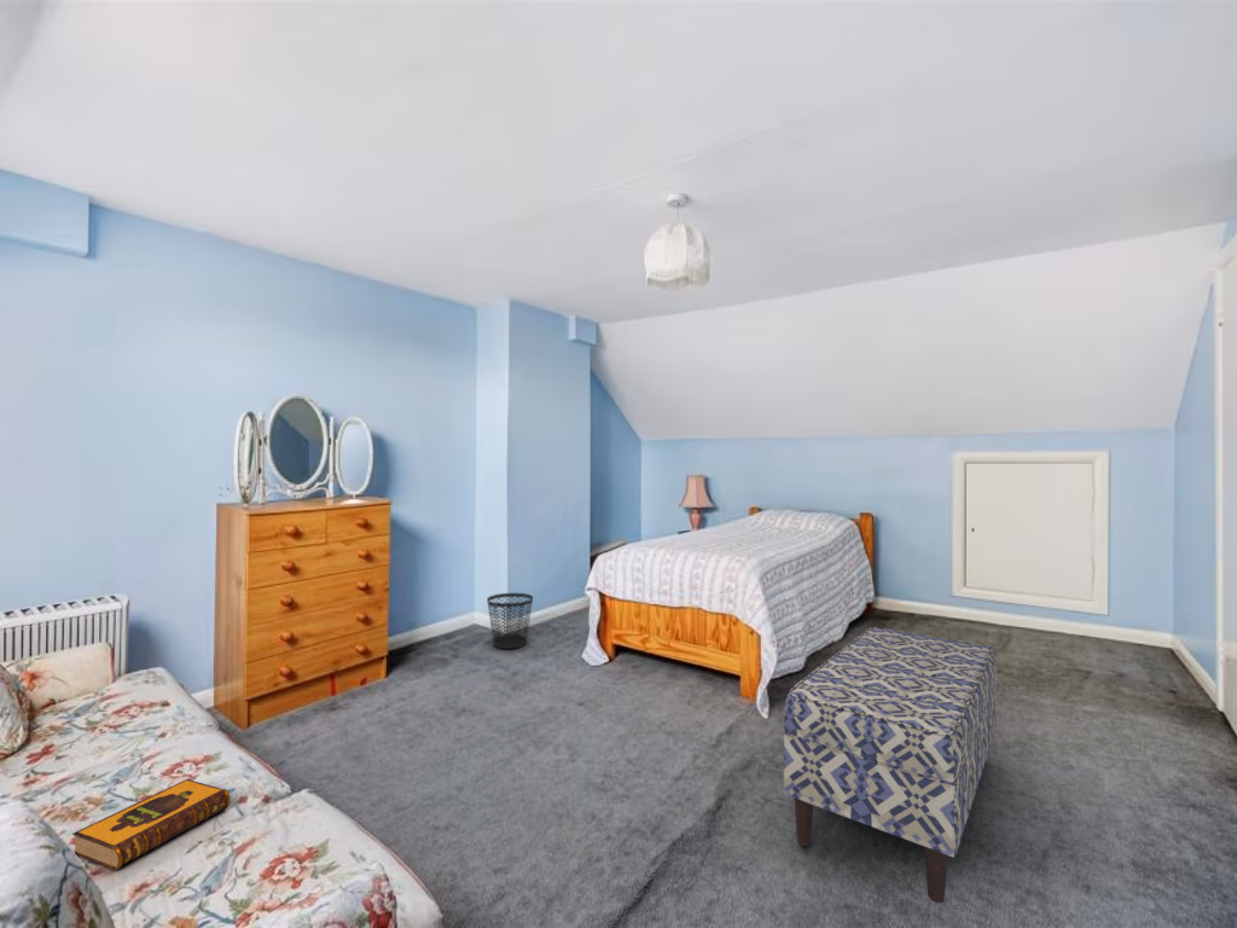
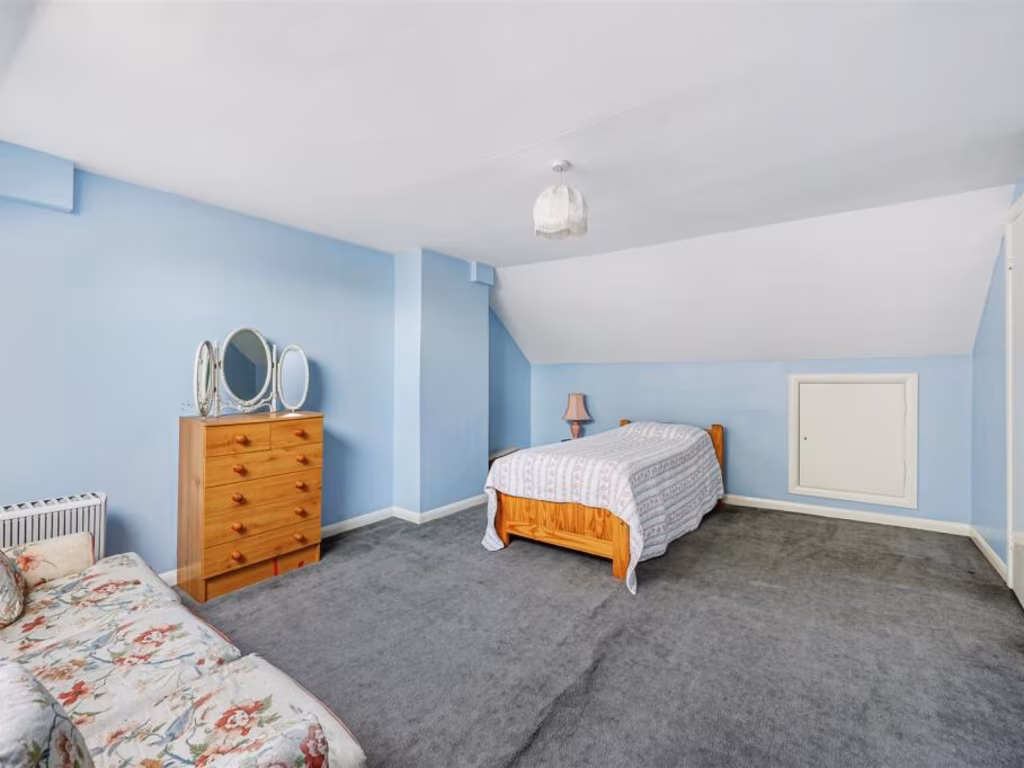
- bench [783,626,998,904]
- hardback book [71,778,232,871]
- wastebasket [486,592,534,650]
